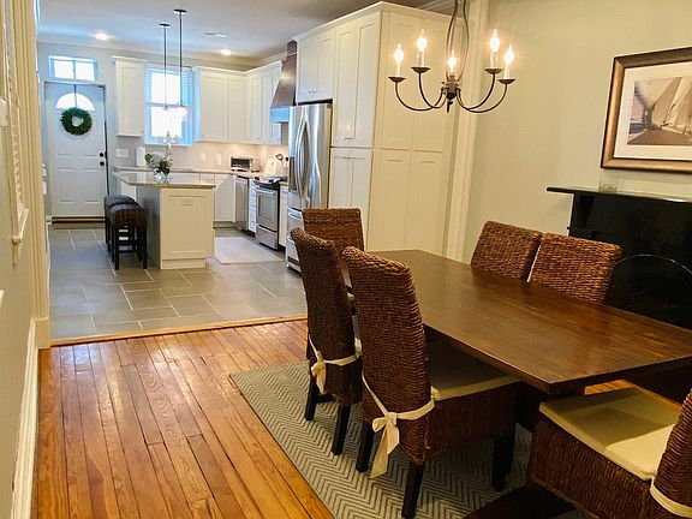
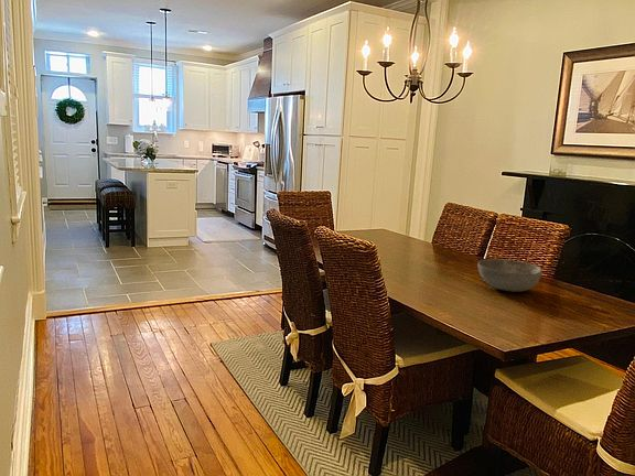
+ bowl [476,258,542,293]
